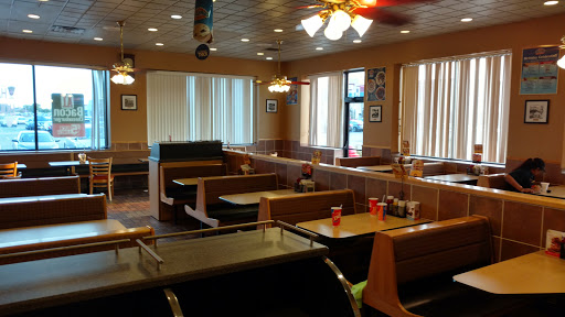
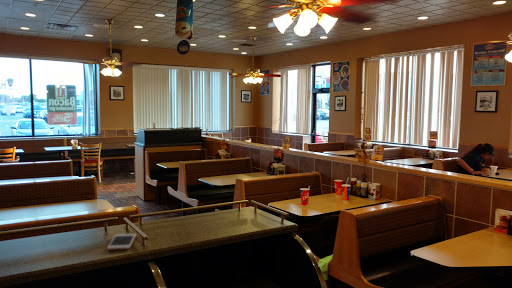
+ cell phone [106,233,137,251]
